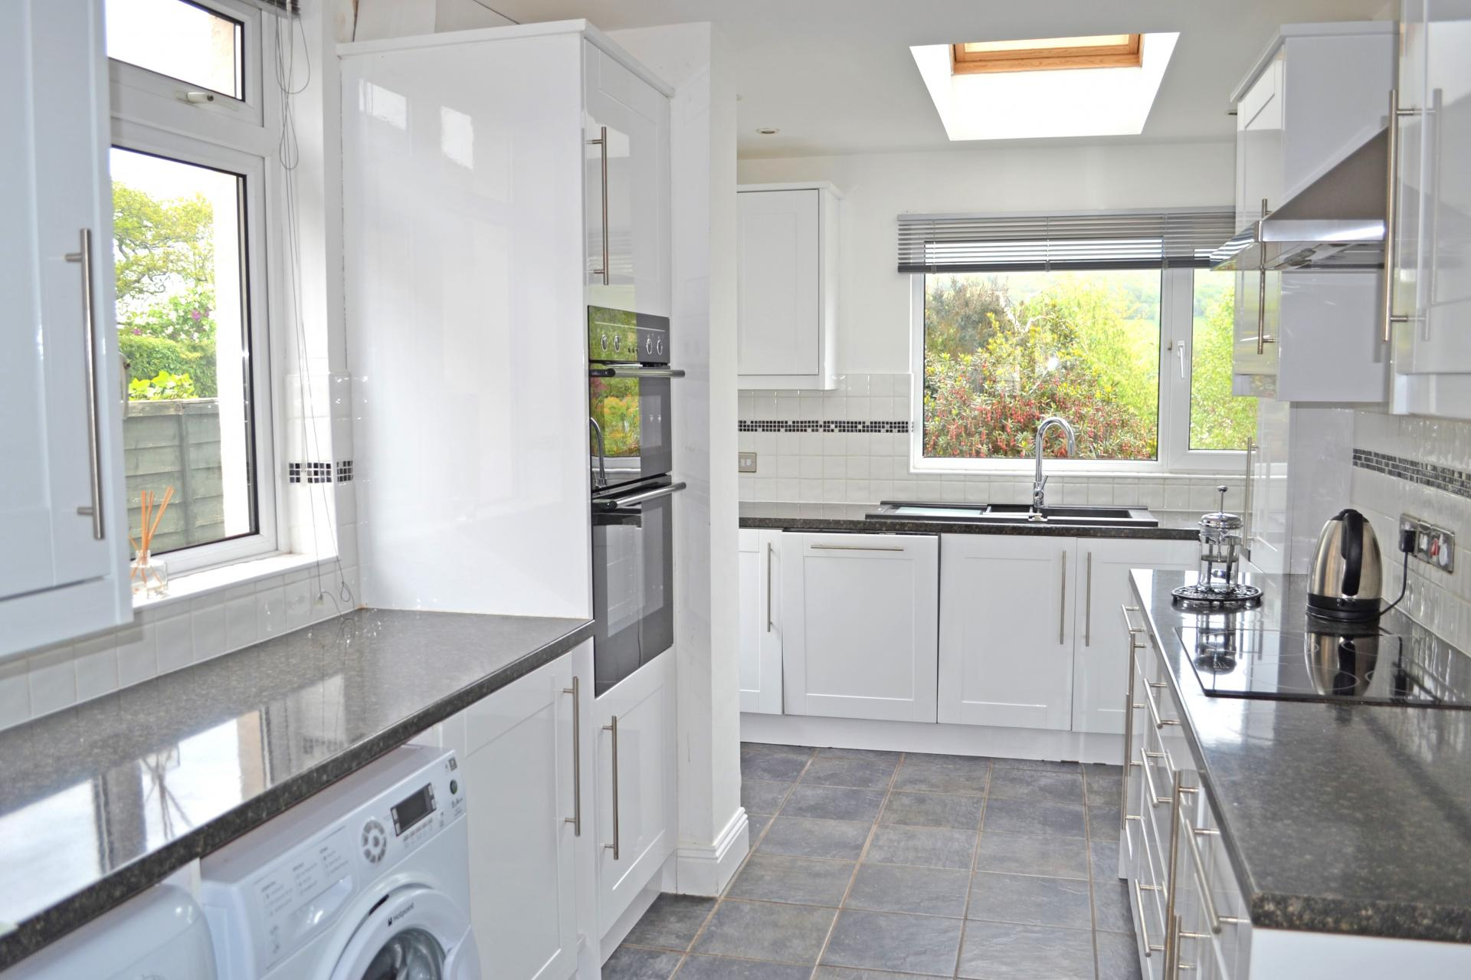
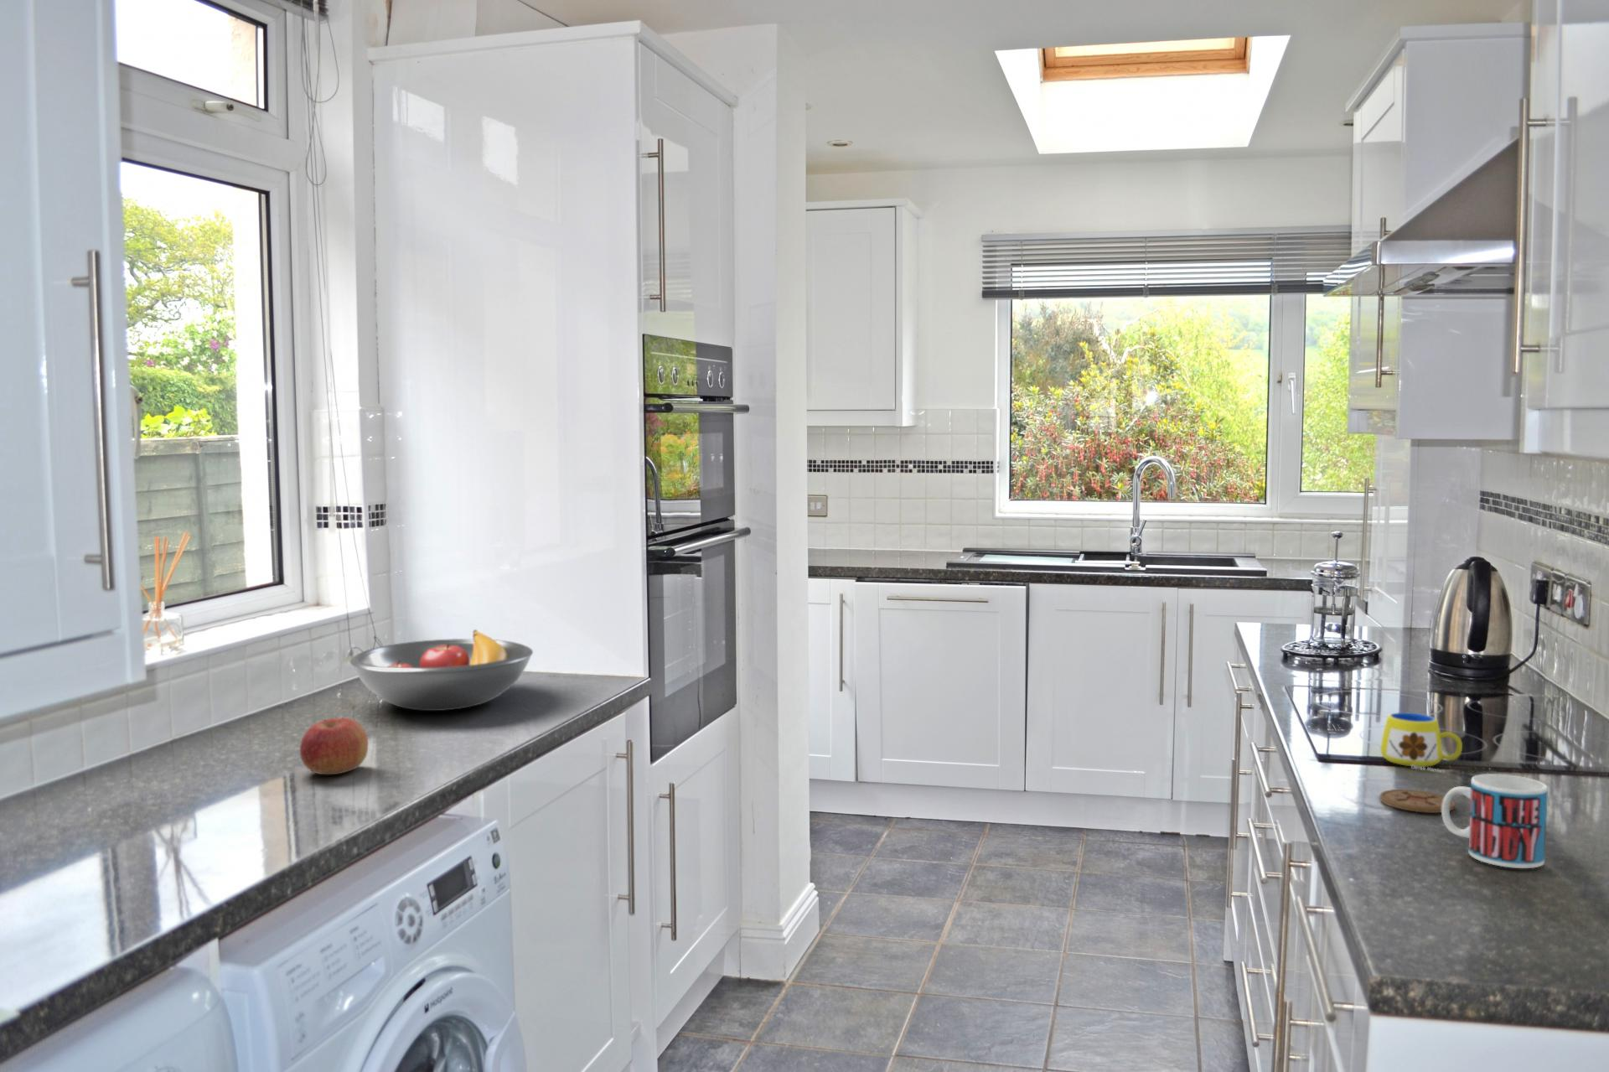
+ fruit bowl [349,628,534,712]
+ apple [299,718,368,775]
+ coaster [1378,788,1456,814]
+ mug [1440,773,1549,869]
+ mug [1379,712,1463,774]
